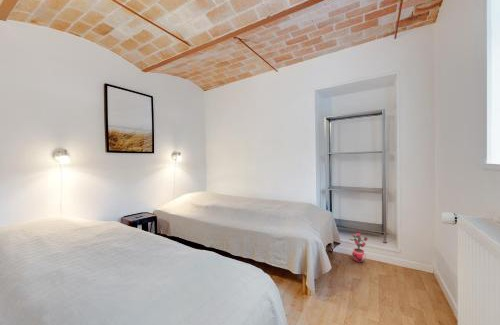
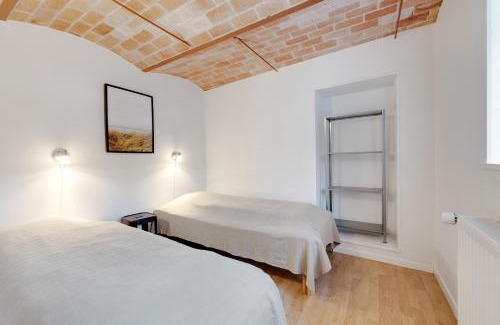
- potted plant [348,230,369,264]
